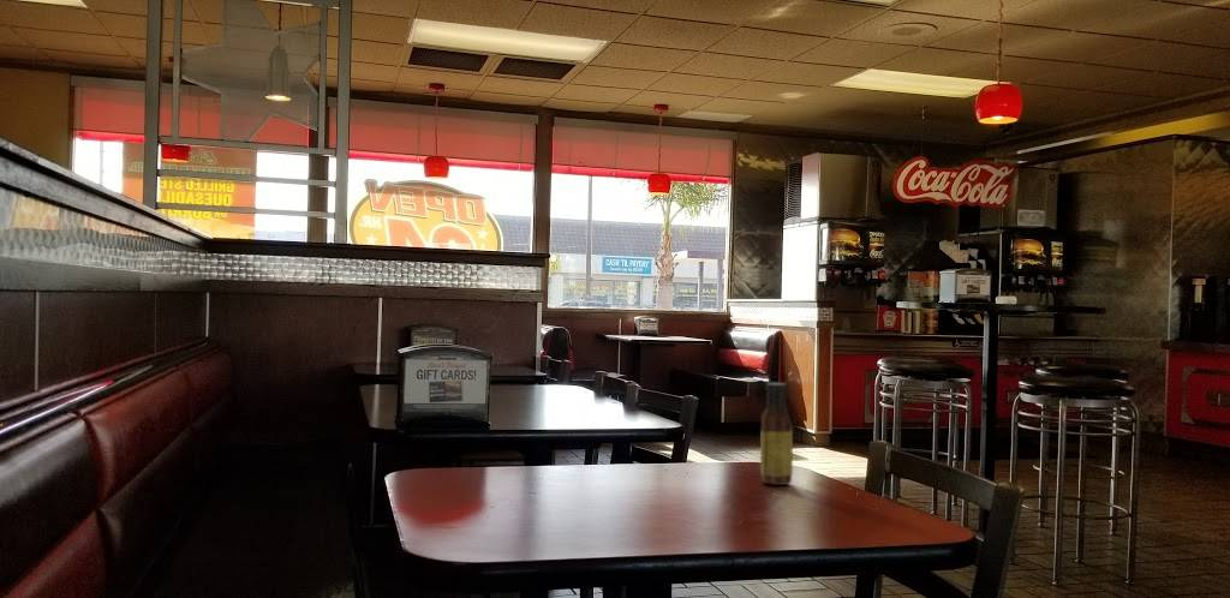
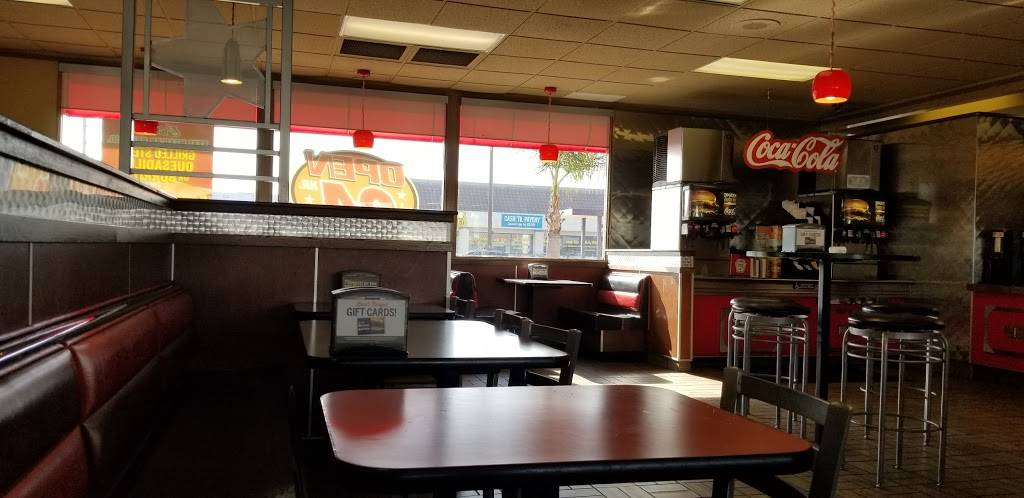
- sauce bottle [759,382,794,486]
